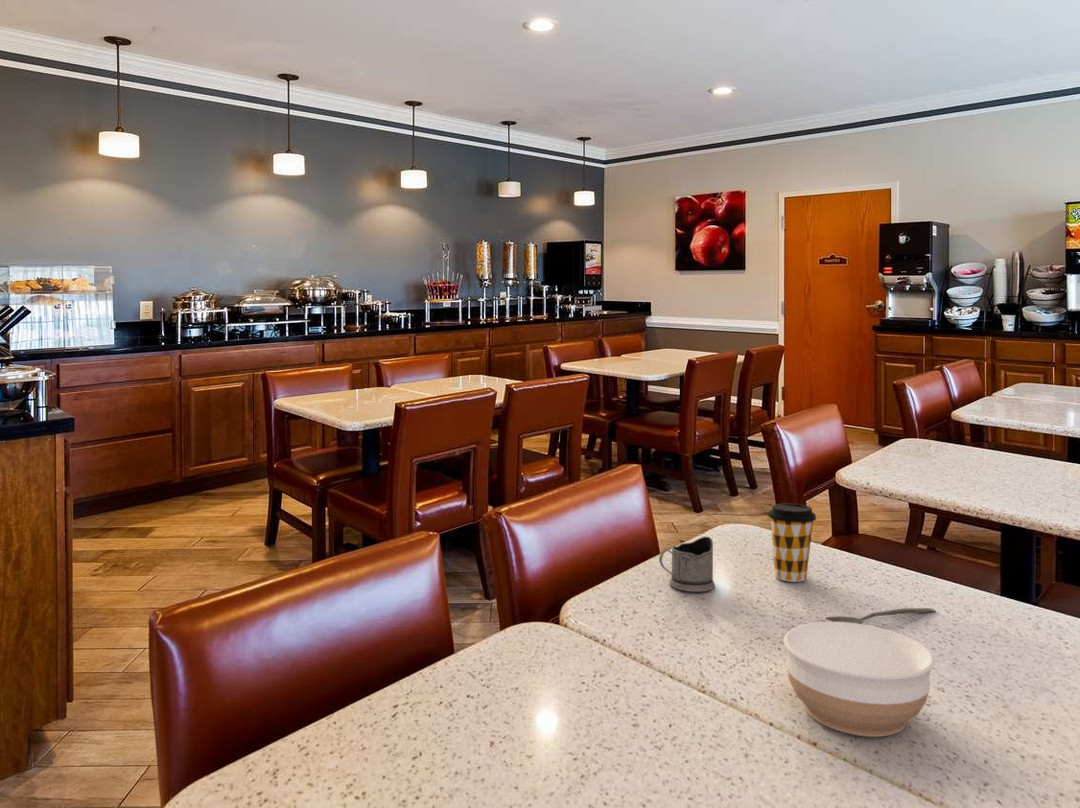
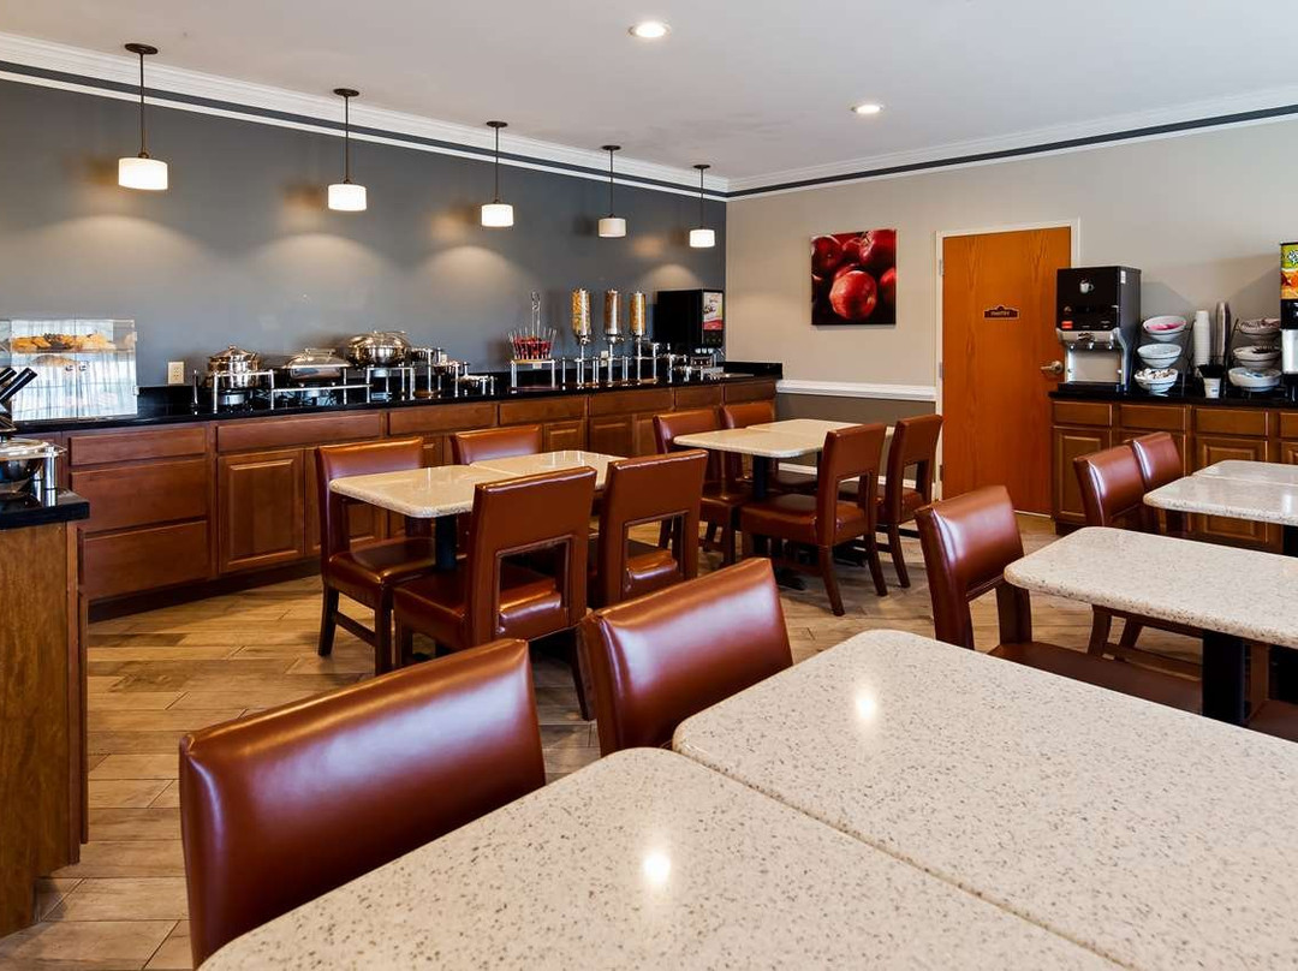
- spoon [824,607,937,624]
- tea glass holder [658,536,716,593]
- coffee cup [767,503,817,583]
- bowl [783,621,935,738]
